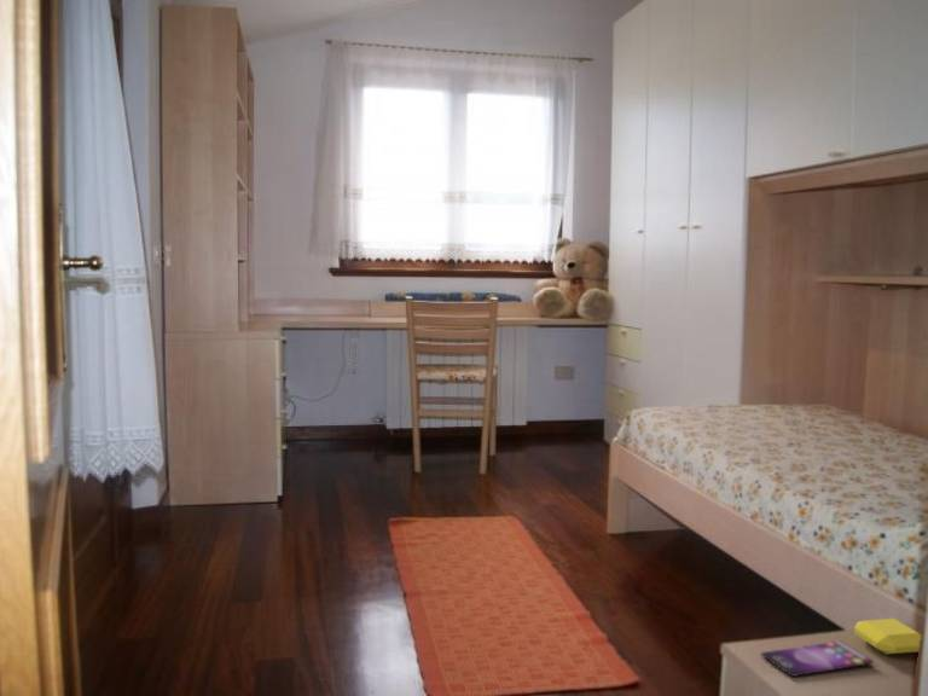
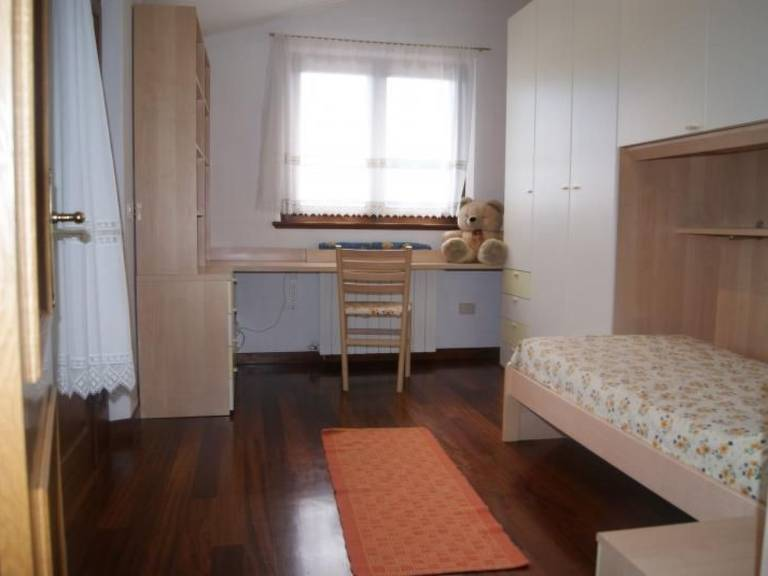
- smartphone [760,640,874,678]
- soap bar [853,617,923,656]
